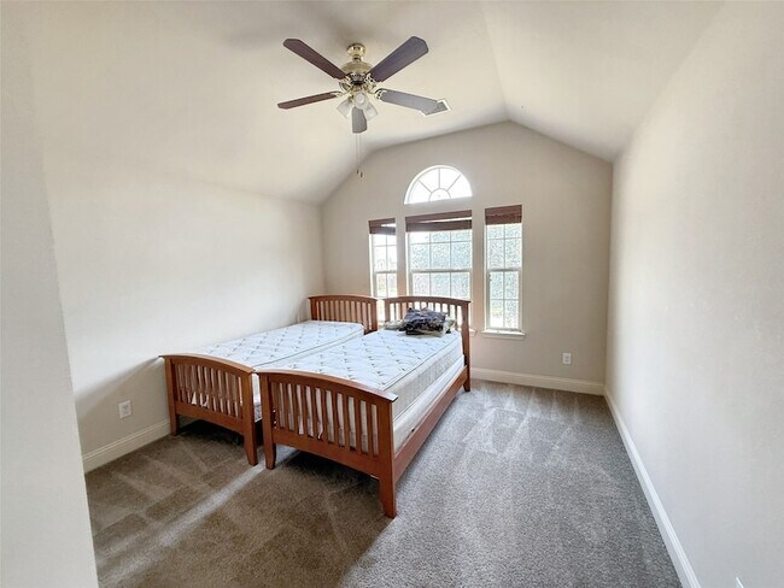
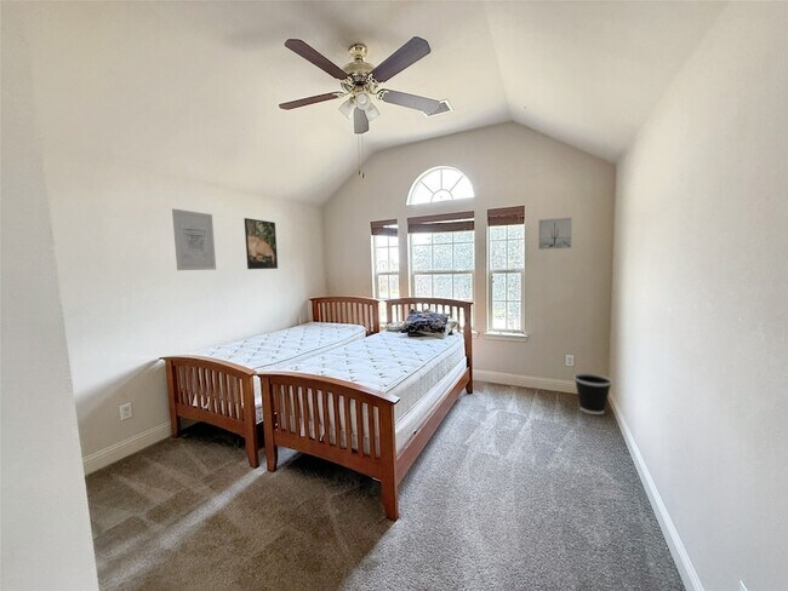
+ wall art [171,208,217,271]
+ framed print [244,217,279,270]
+ wall art [537,217,573,251]
+ wastebasket [573,372,613,415]
